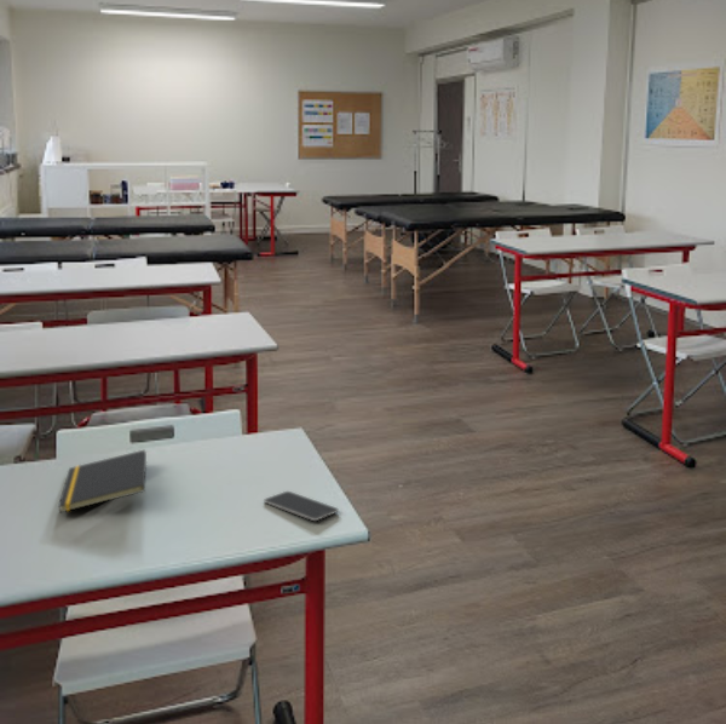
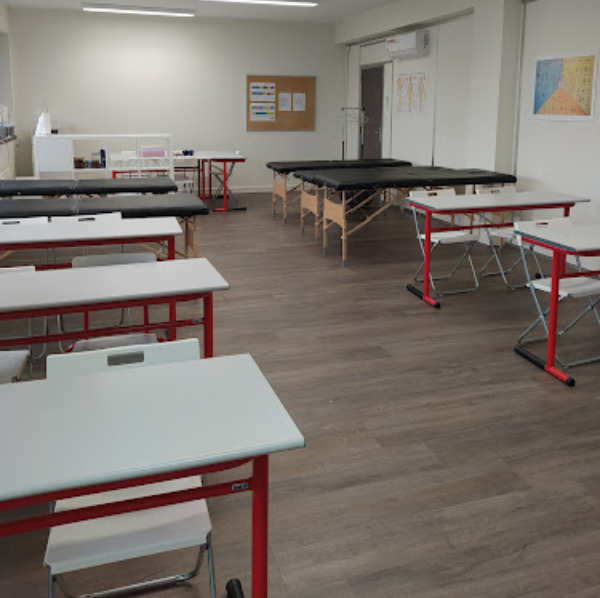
- notepad [57,449,148,513]
- smartphone [263,490,340,522]
